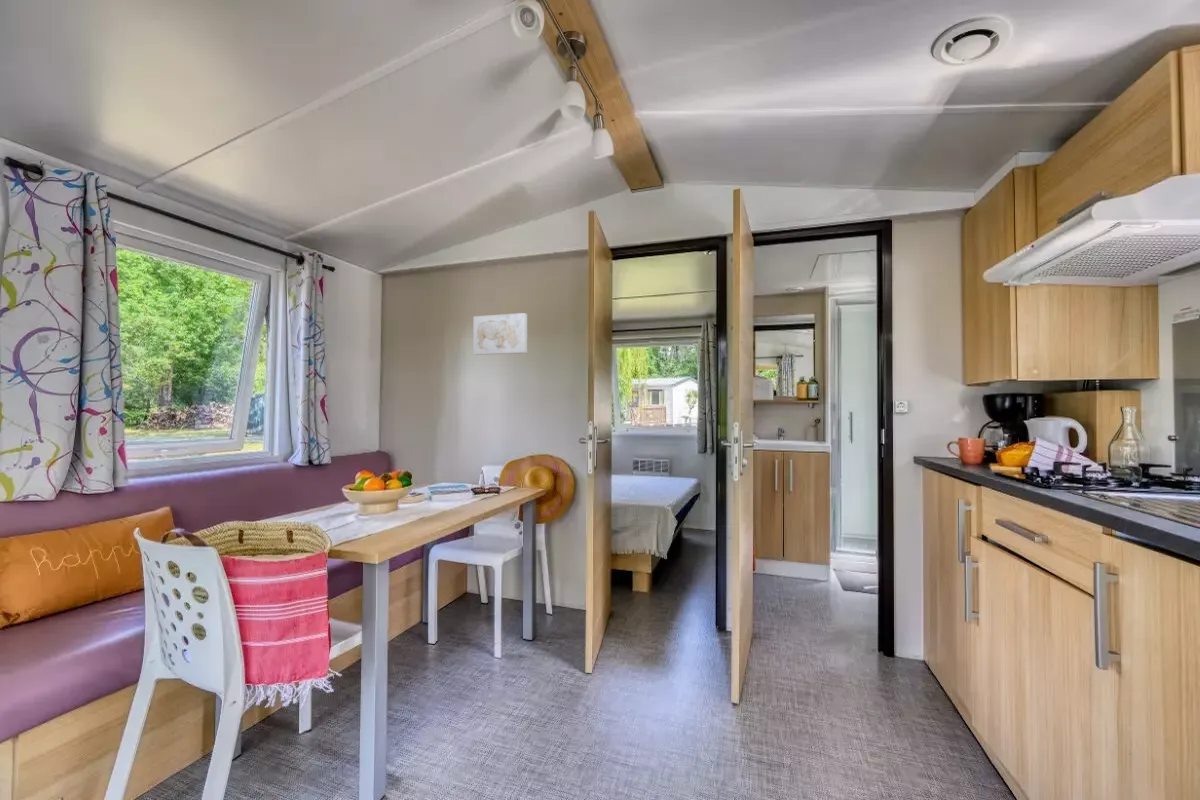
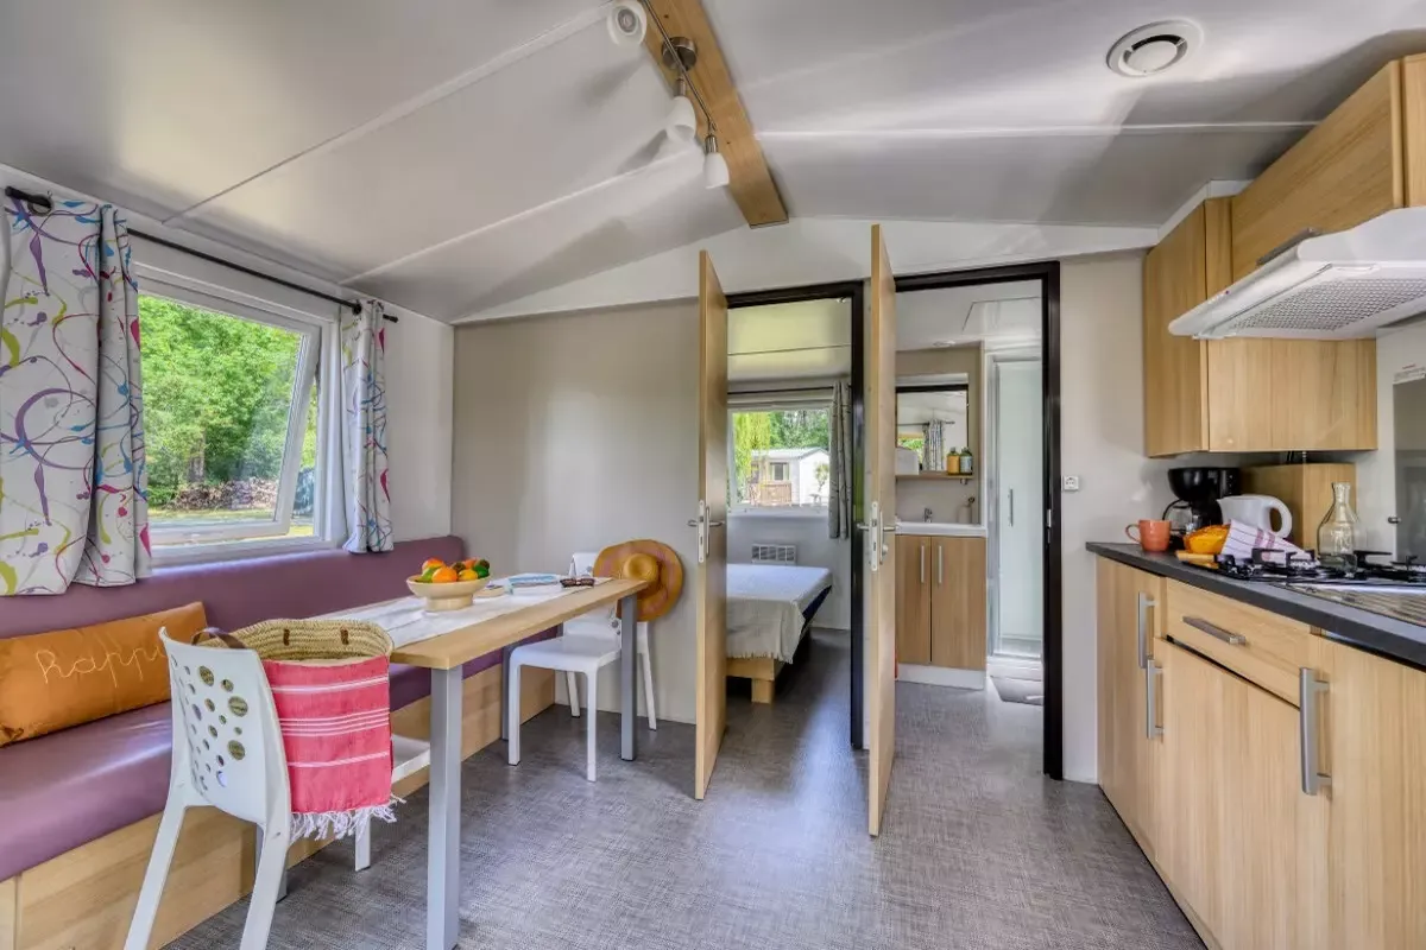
- wall art [472,312,528,356]
